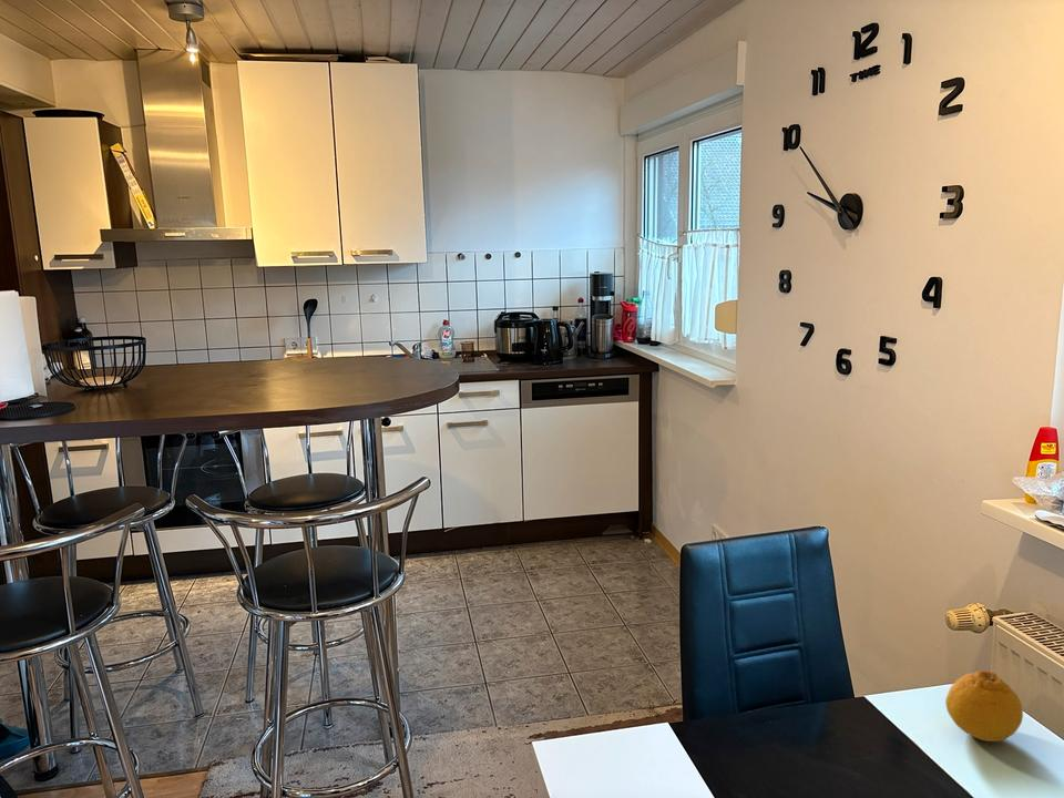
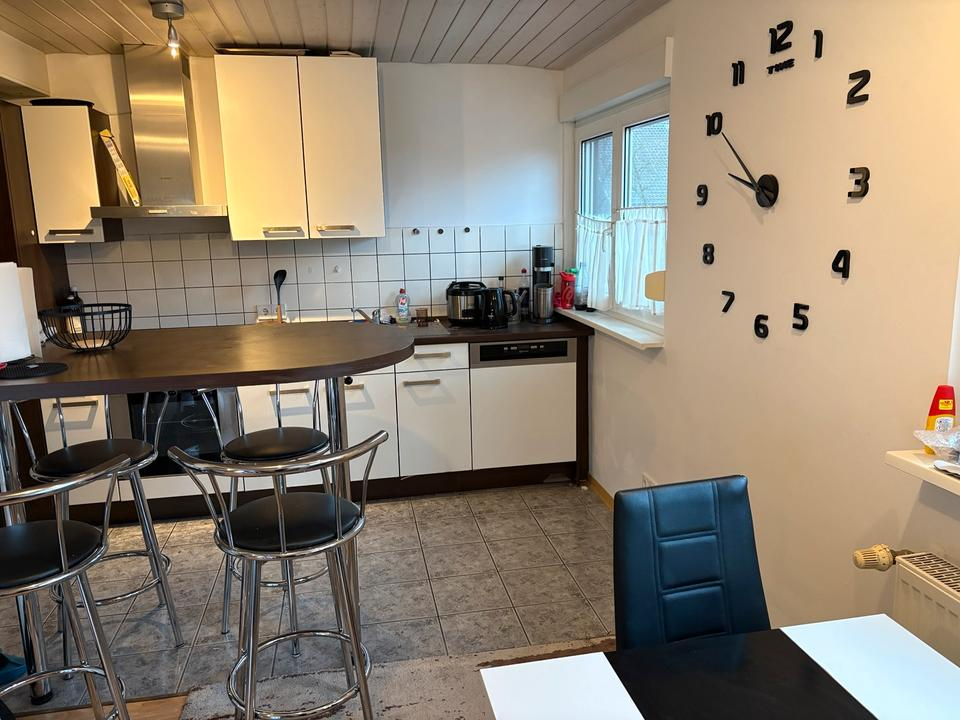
- fruit [944,669,1024,743]
